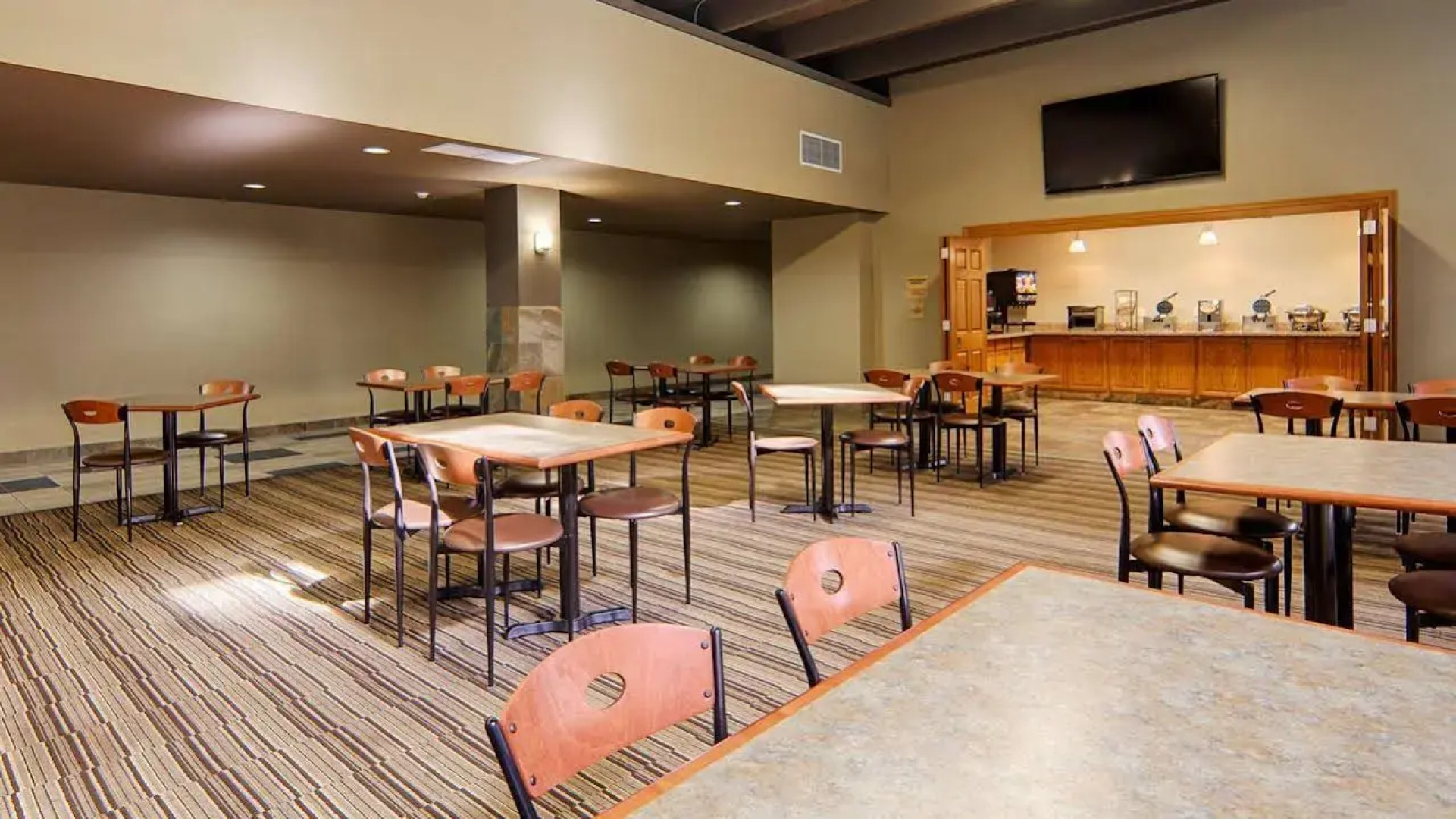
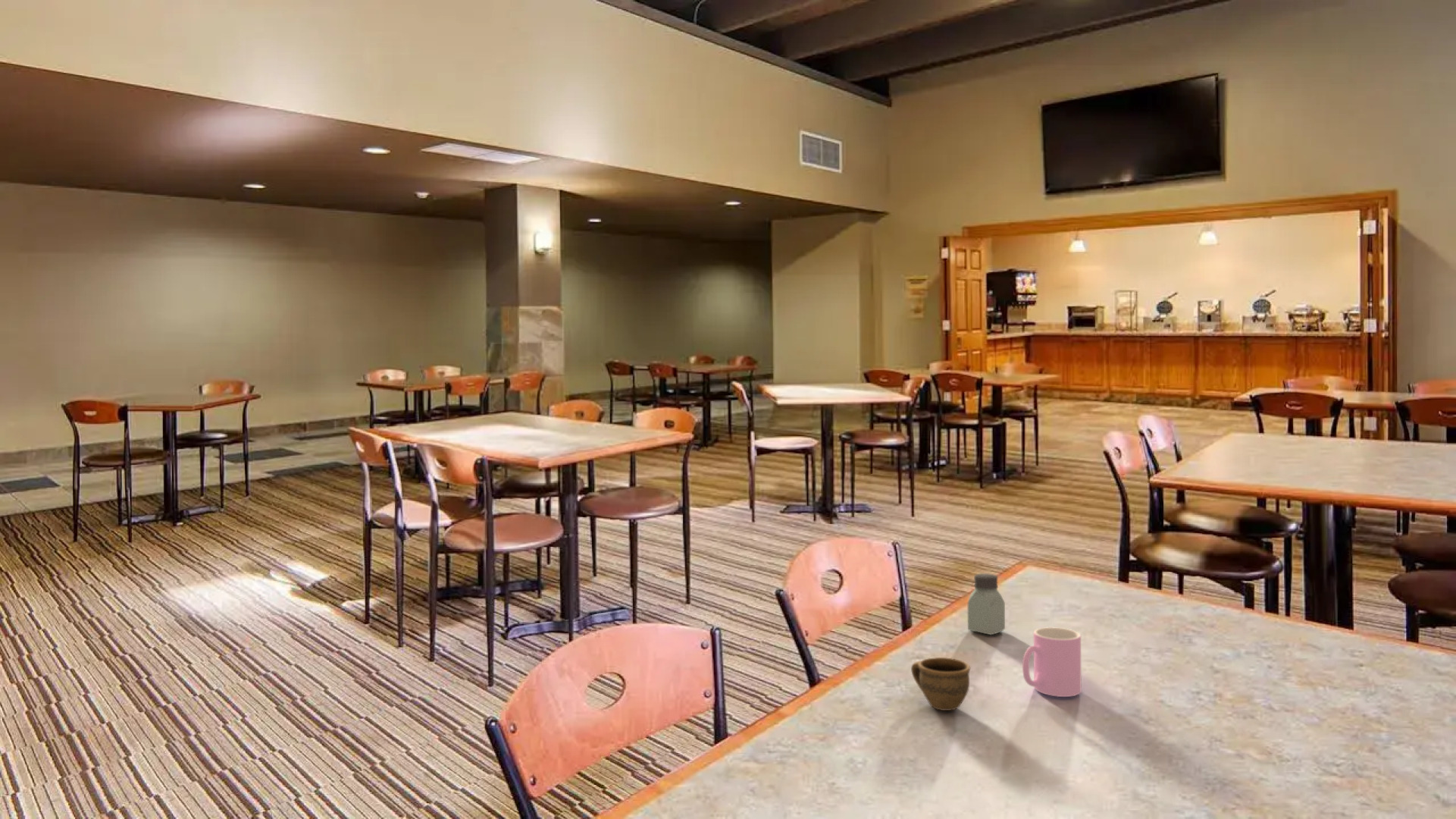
+ cup [910,657,971,711]
+ cup [1022,626,1082,698]
+ saltshaker [967,573,1006,635]
